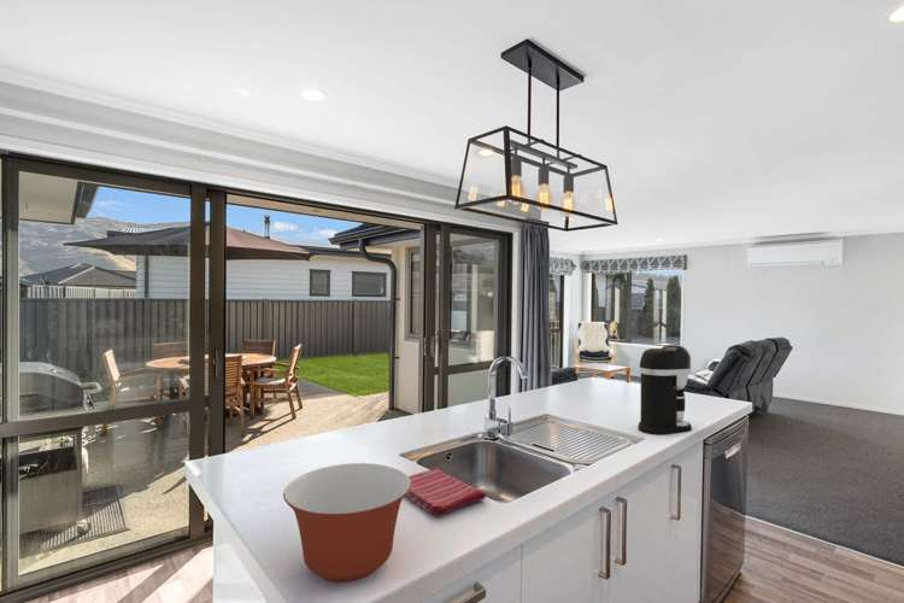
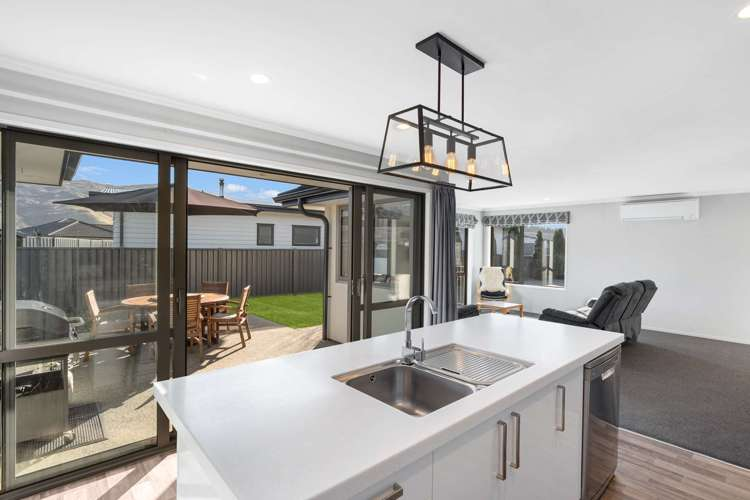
- mixing bowl [282,462,411,584]
- coffee maker [636,344,693,435]
- dish towel [405,467,487,517]
